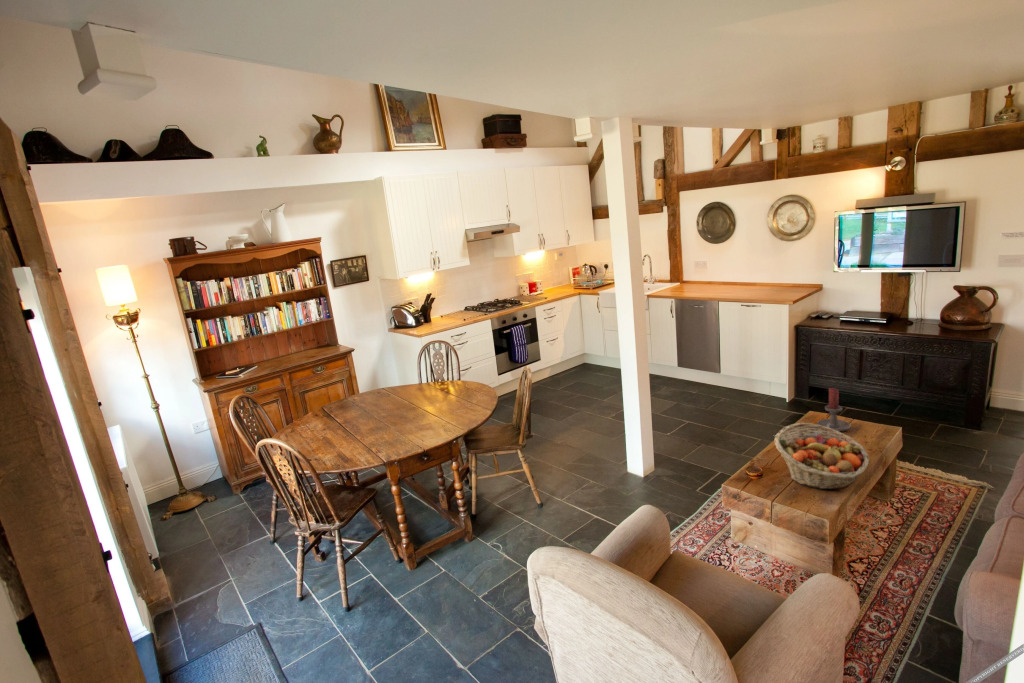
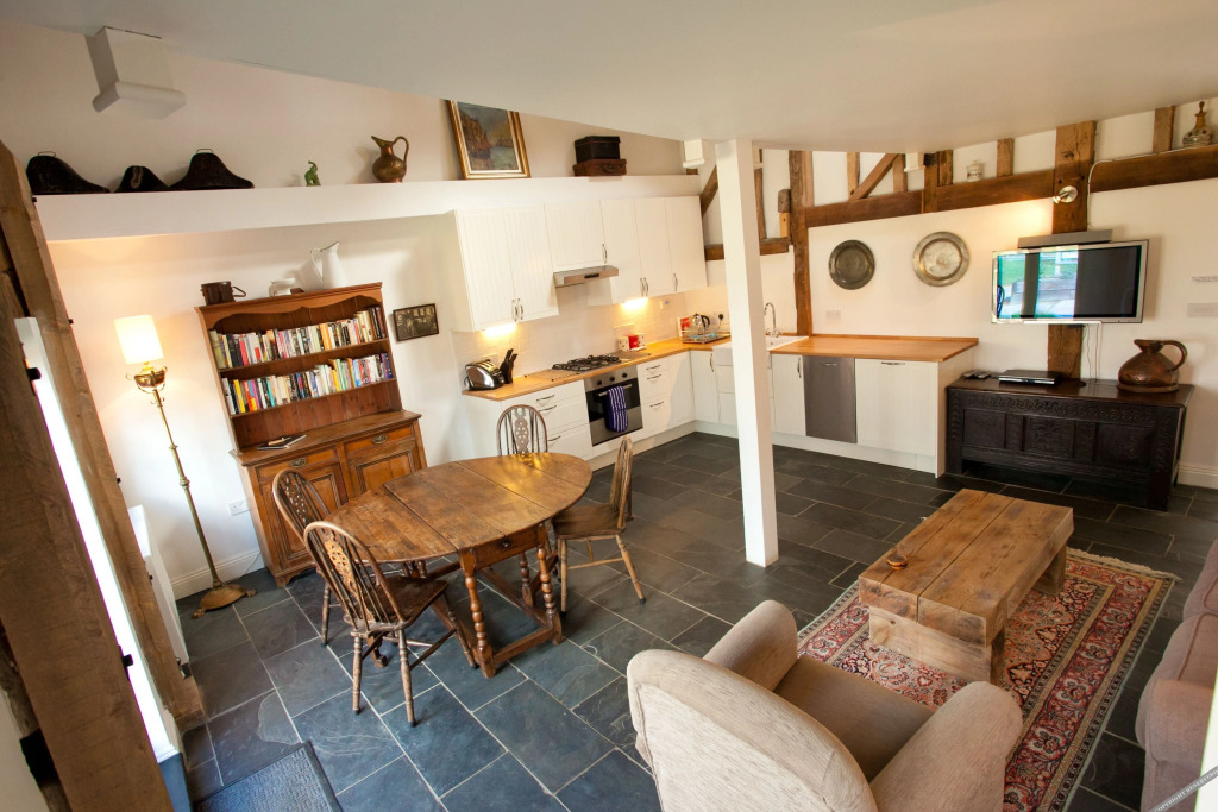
- candle holder [816,387,852,433]
- fruit basket [774,422,870,490]
